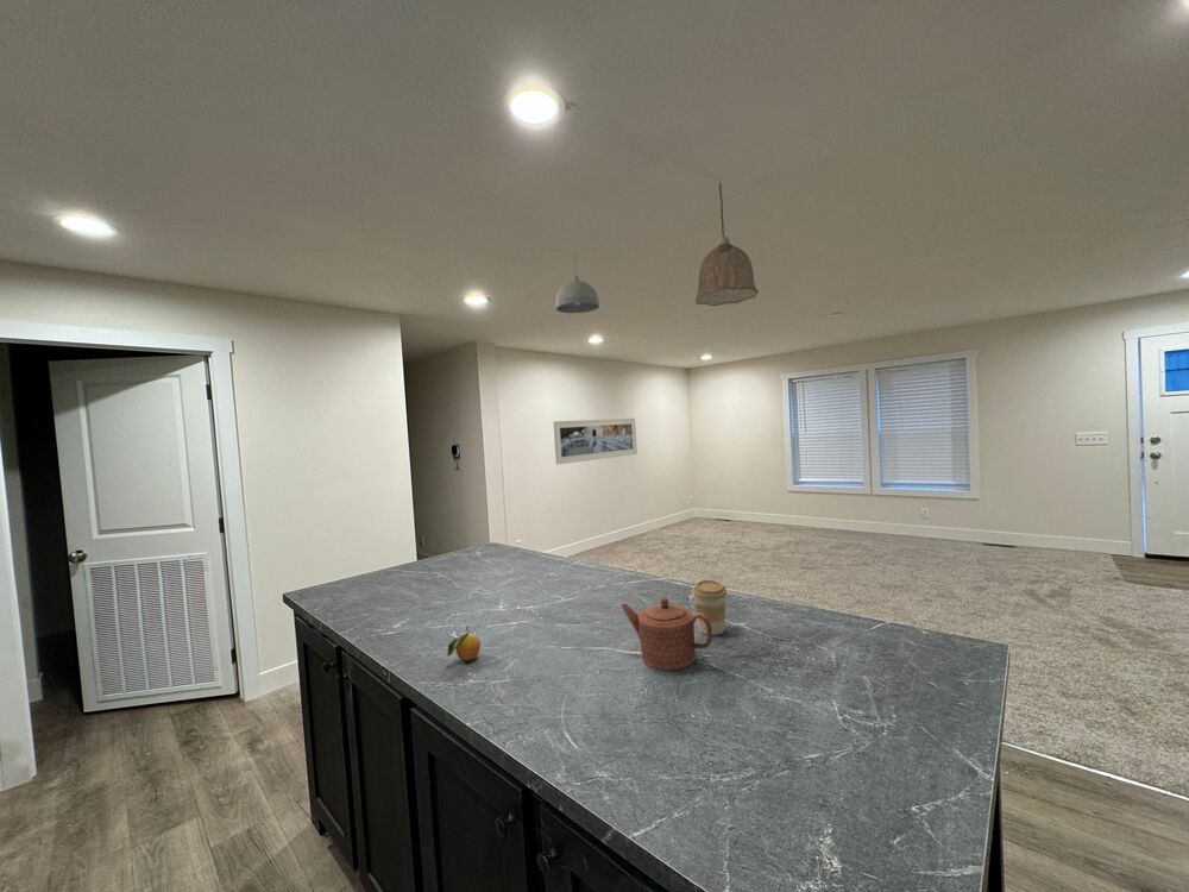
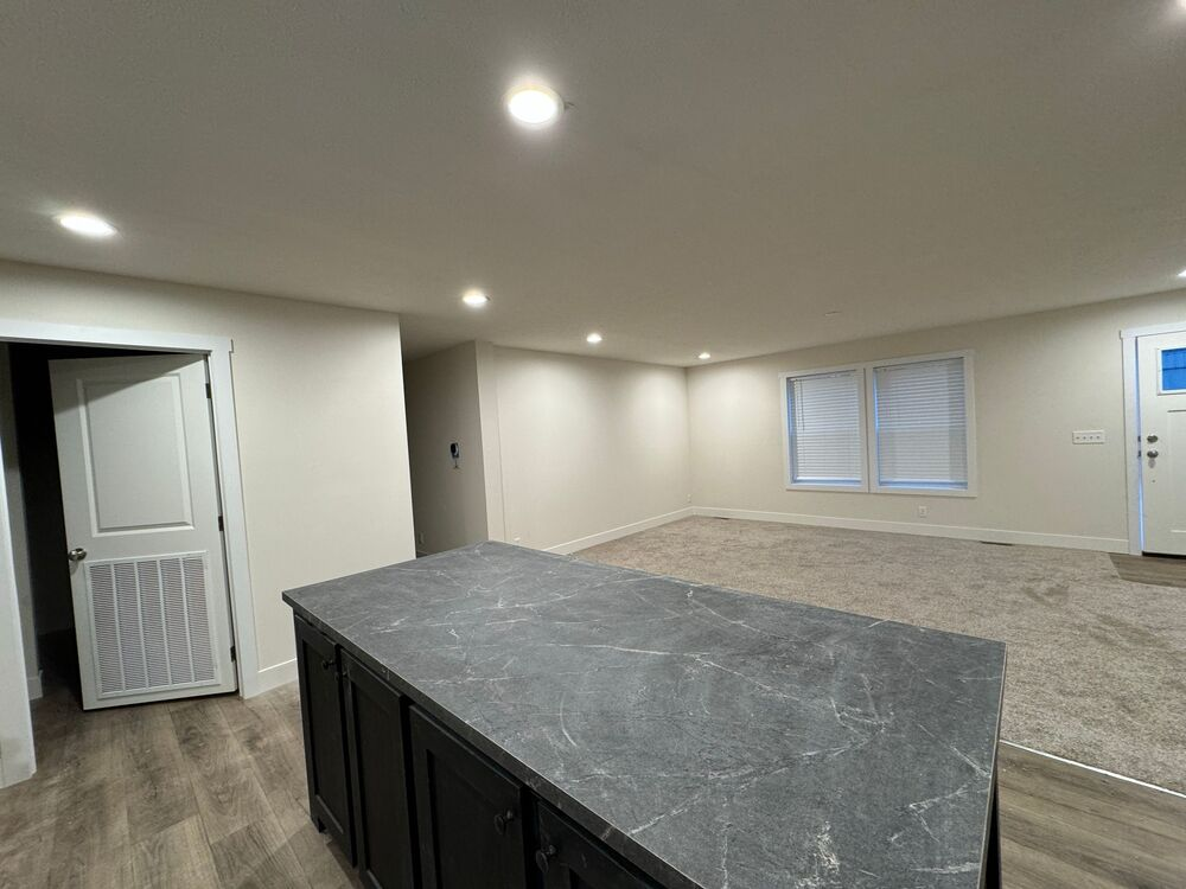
- pendant lamp [694,181,760,307]
- pendant light [554,252,600,314]
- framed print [553,416,638,465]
- teapot [621,596,713,671]
- fruit [446,626,482,662]
- coffee cup [691,579,728,636]
